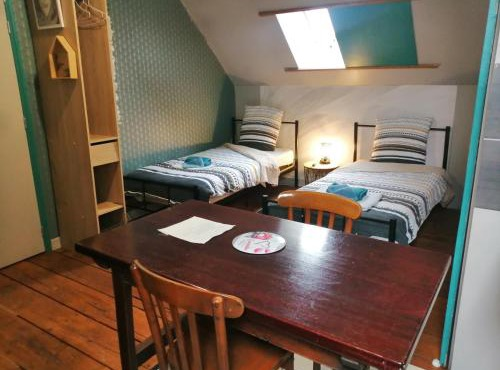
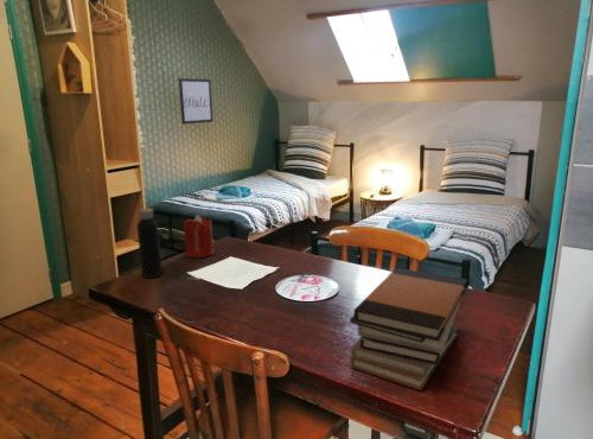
+ book stack [349,267,468,392]
+ candle [183,214,216,259]
+ water bottle [135,202,164,280]
+ wall art [178,77,215,125]
